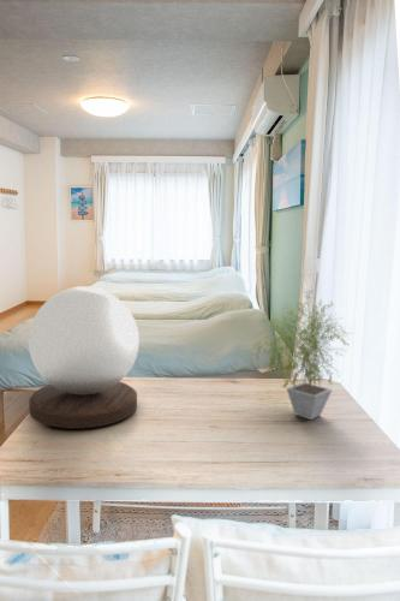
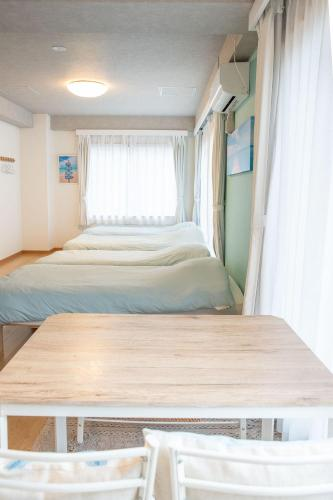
- potted plant [253,288,356,421]
- desk lamp [28,285,141,430]
